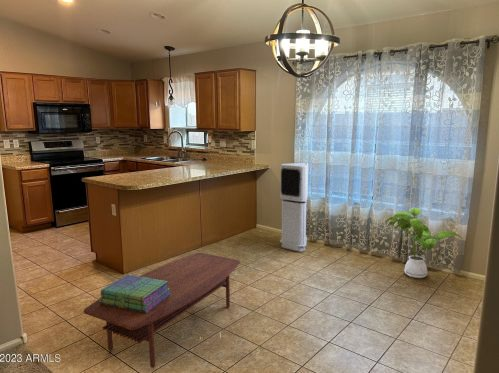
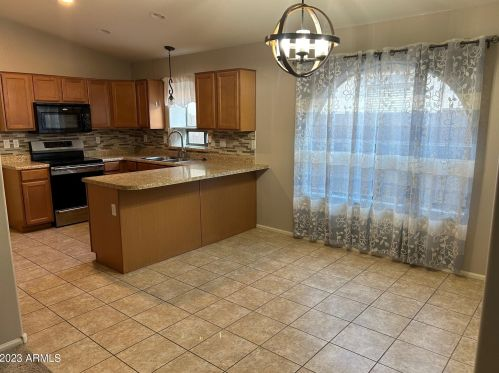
- air purifier [279,162,309,253]
- house plant [384,207,463,279]
- coffee table [82,252,241,369]
- stack of books [98,274,171,313]
